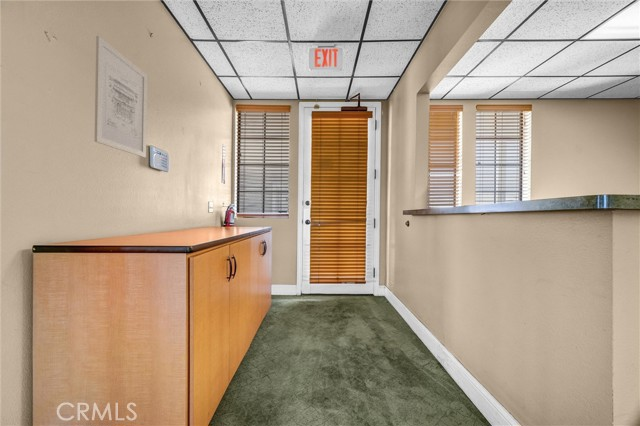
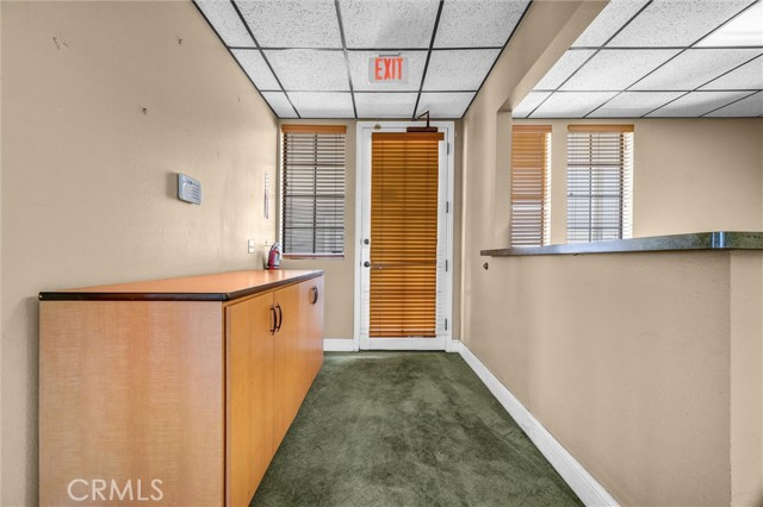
- wall art [94,35,148,159]
